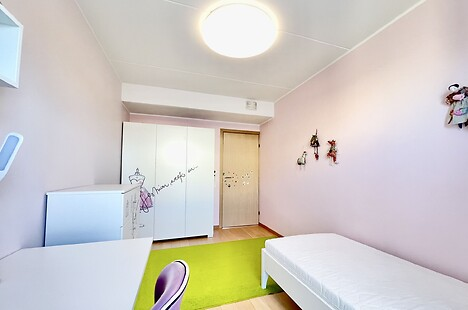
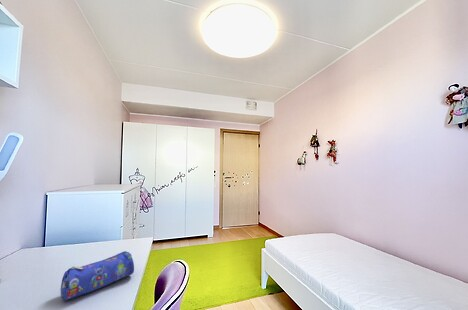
+ pencil case [60,250,135,301]
